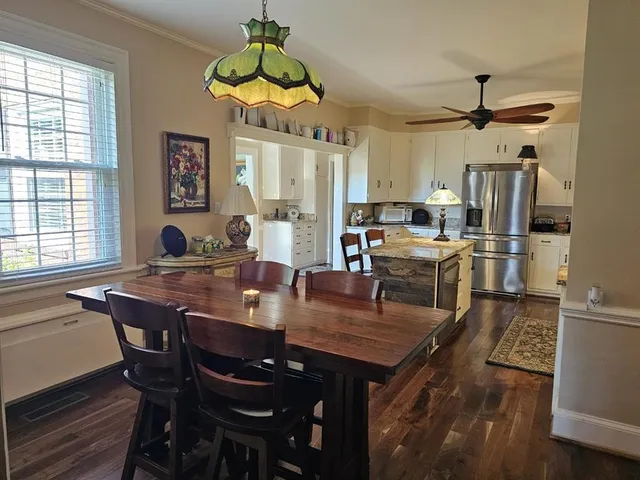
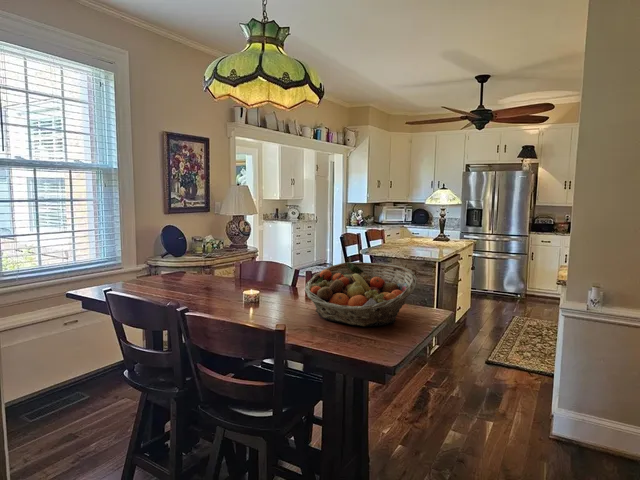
+ fruit basket [303,261,418,327]
